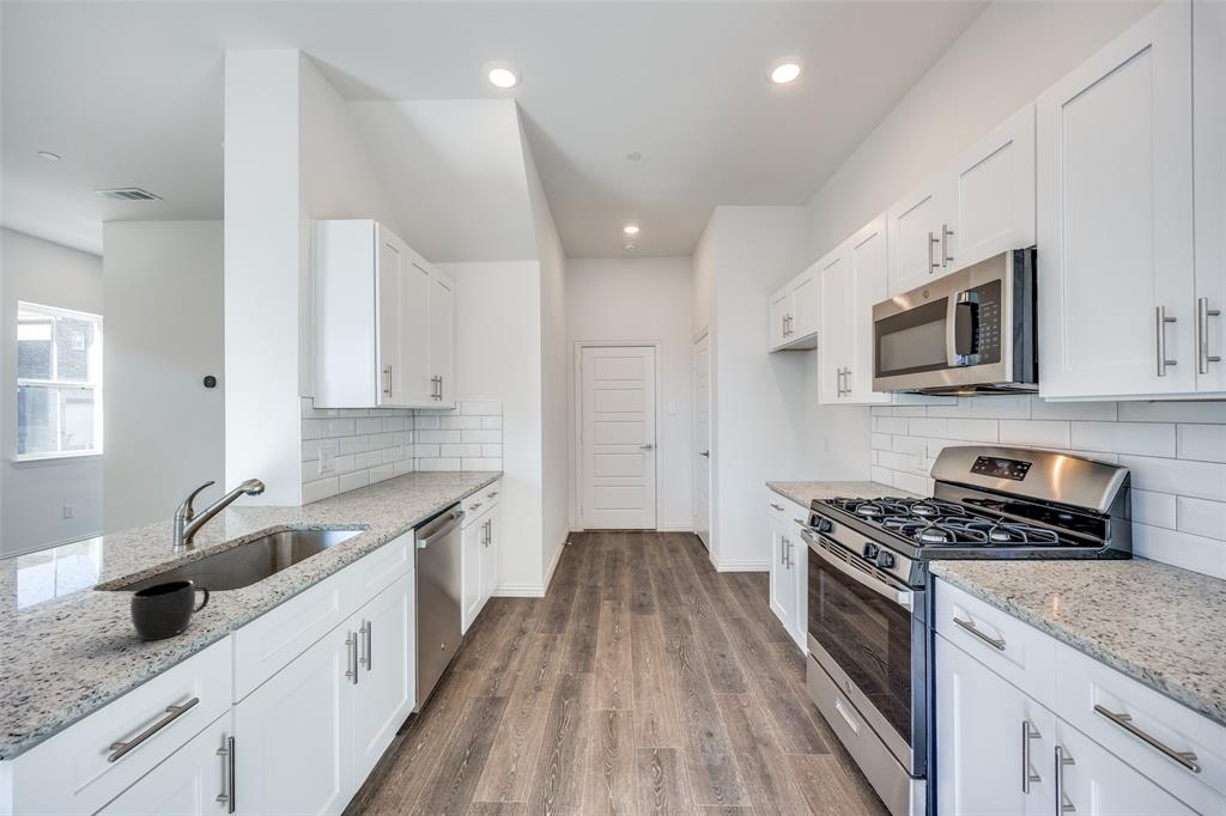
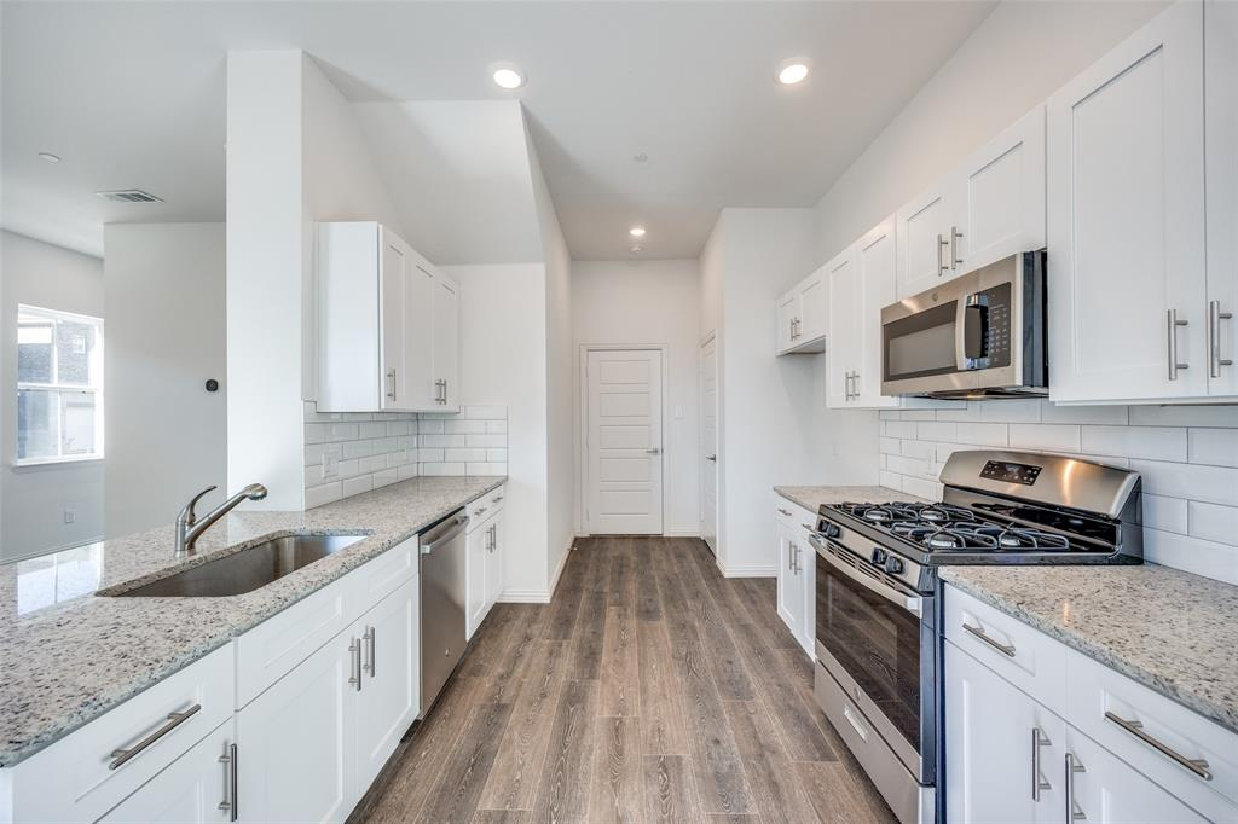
- mug [129,579,211,641]
